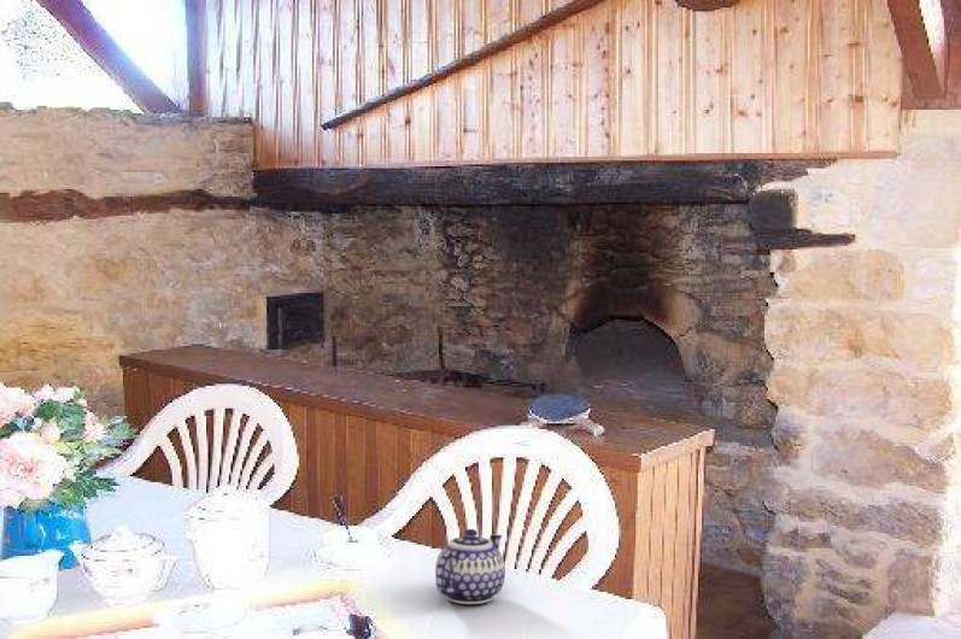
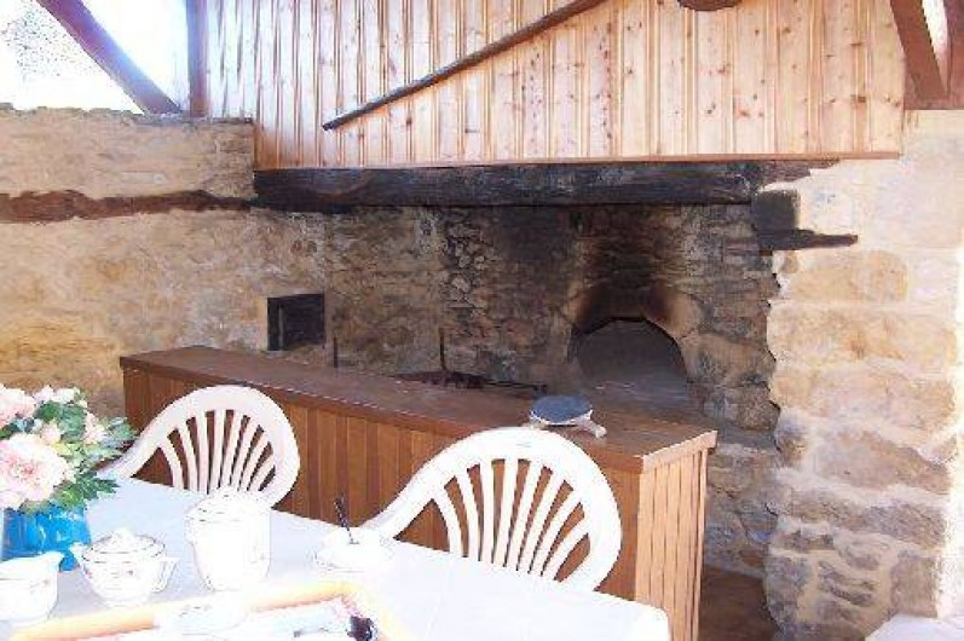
- teapot [434,528,506,605]
